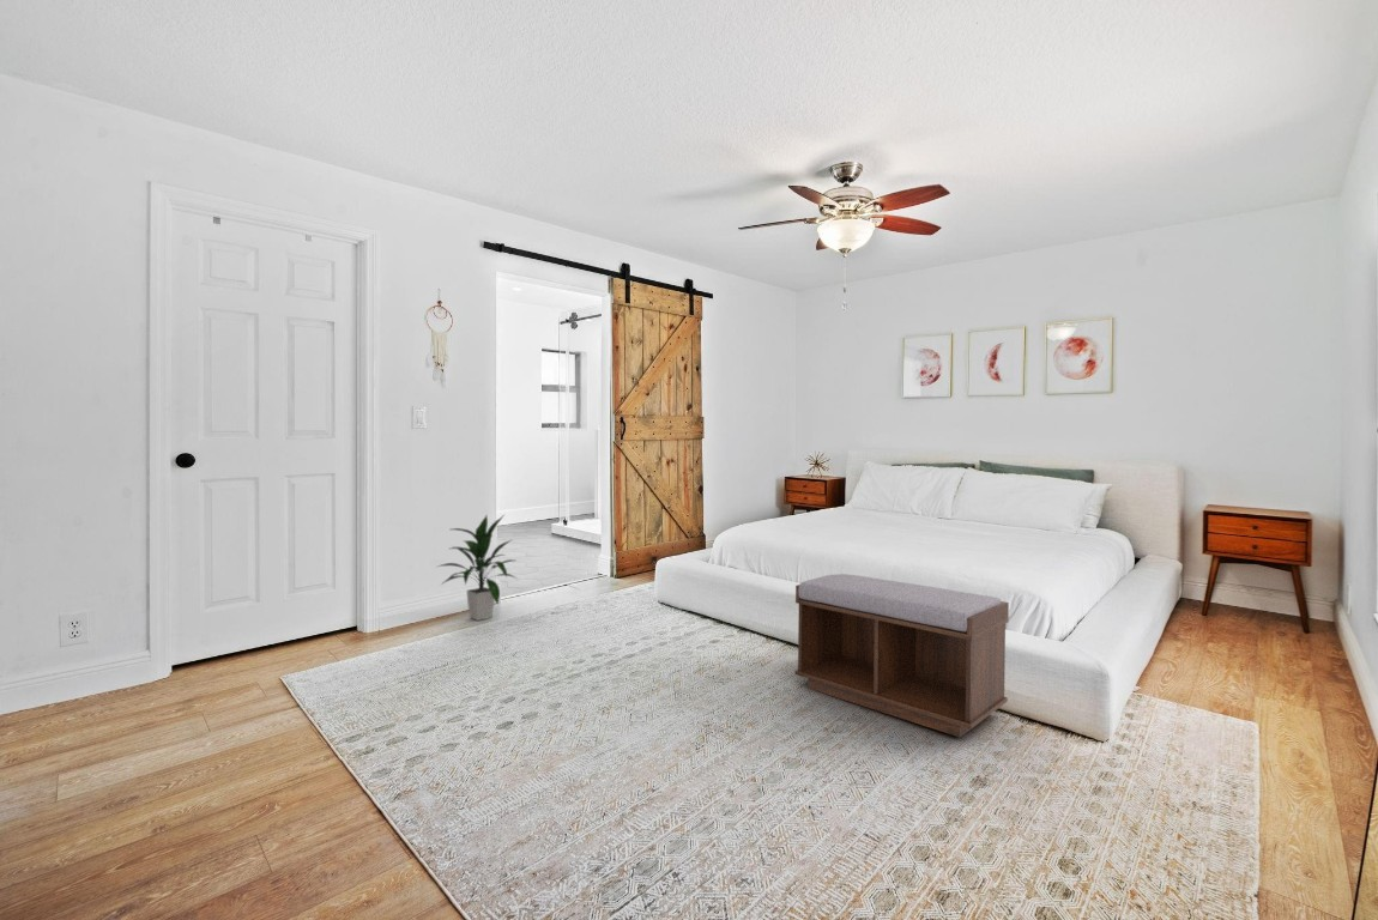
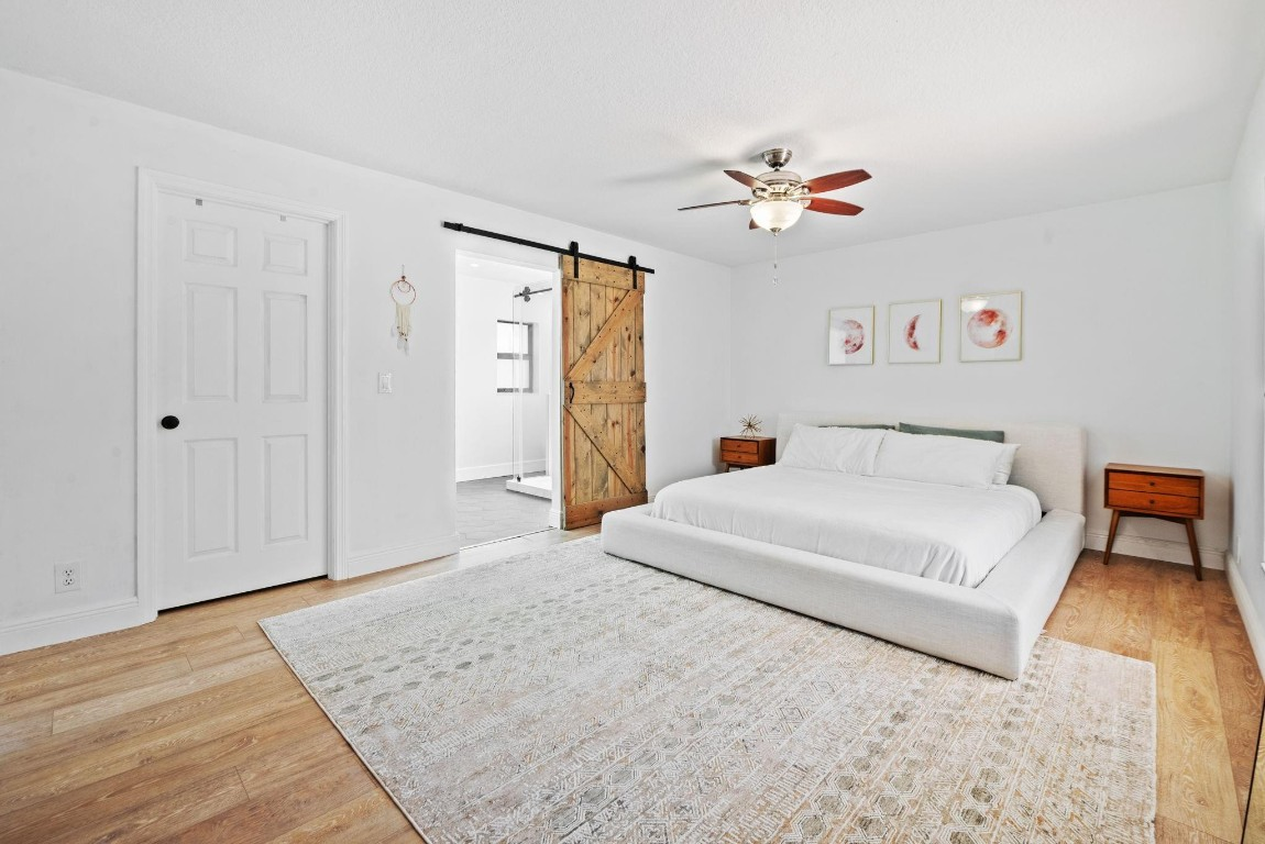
- bench [793,573,1010,738]
- indoor plant [437,515,518,622]
